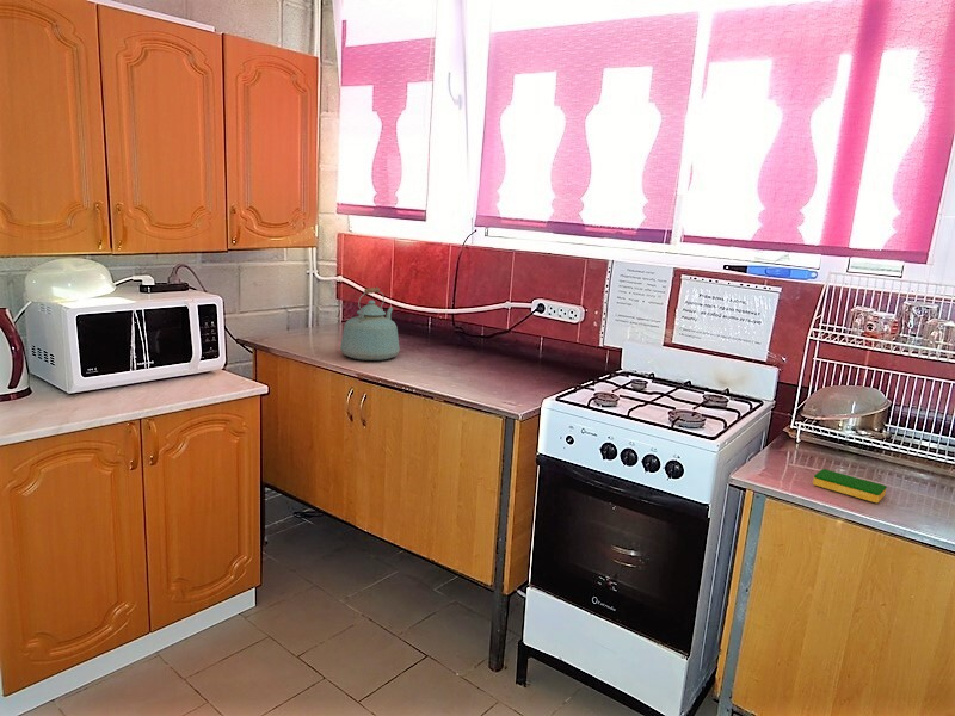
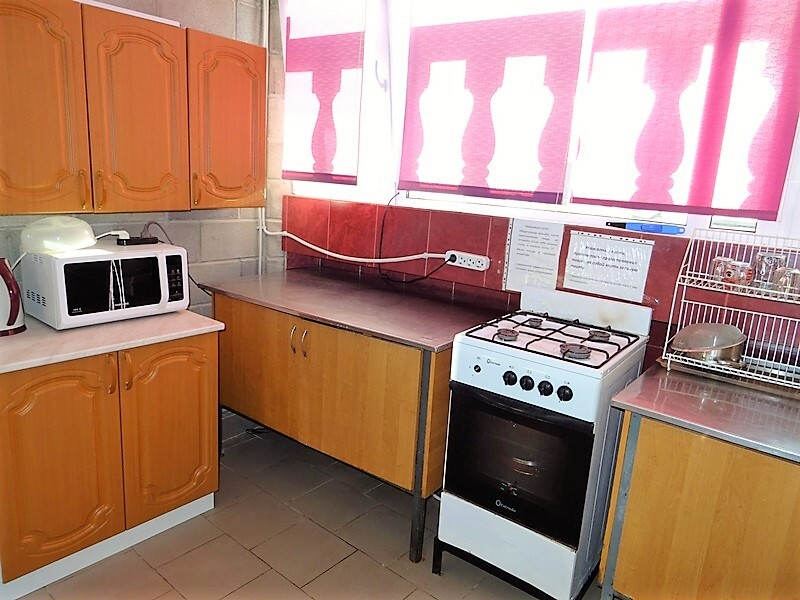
- kettle [339,286,401,362]
- dish sponge [812,468,888,504]
